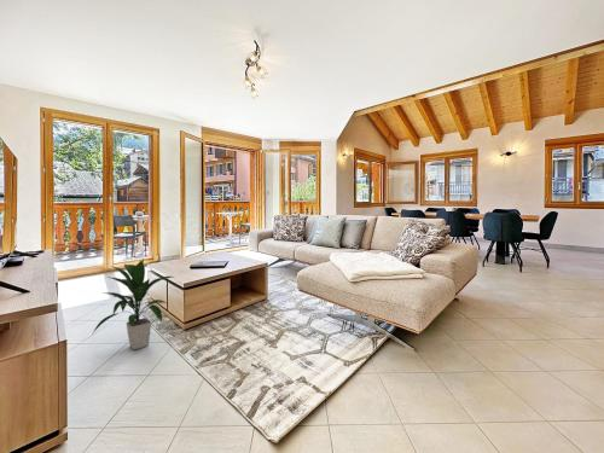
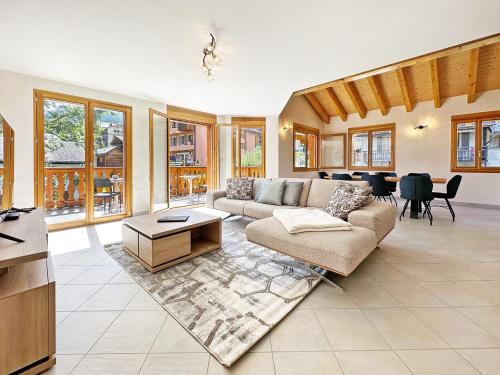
- indoor plant [91,257,174,350]
